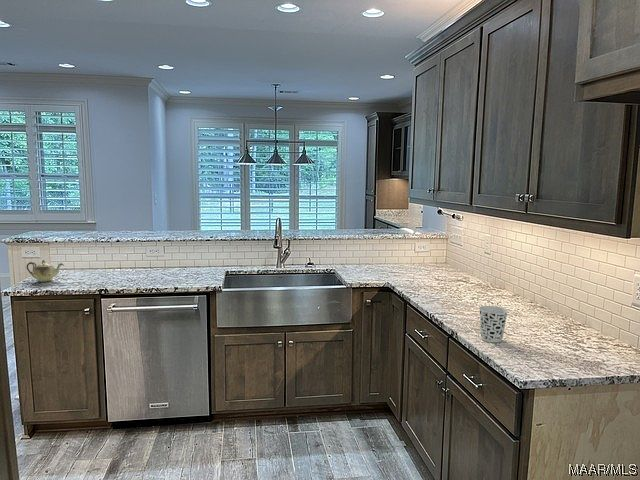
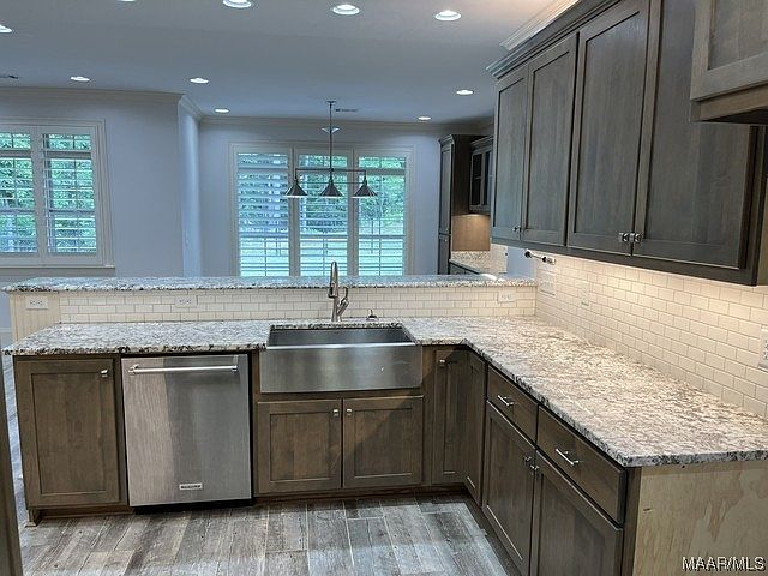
- teapot [26,259,65,283]
- cup [478,305,509,343]
